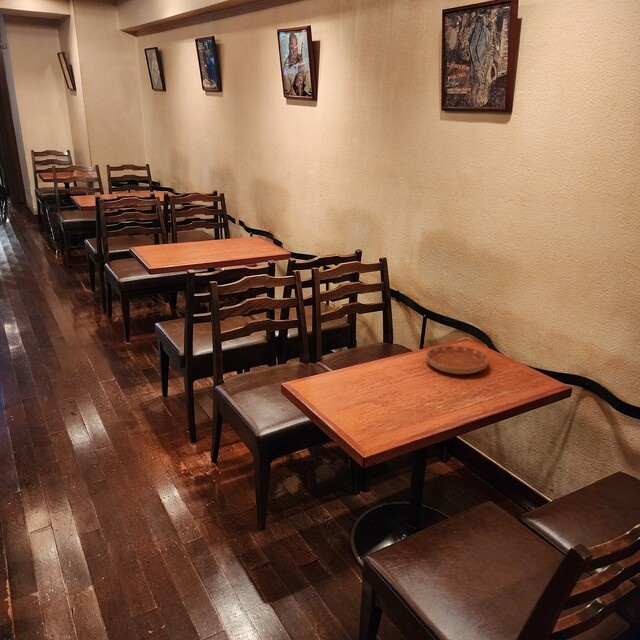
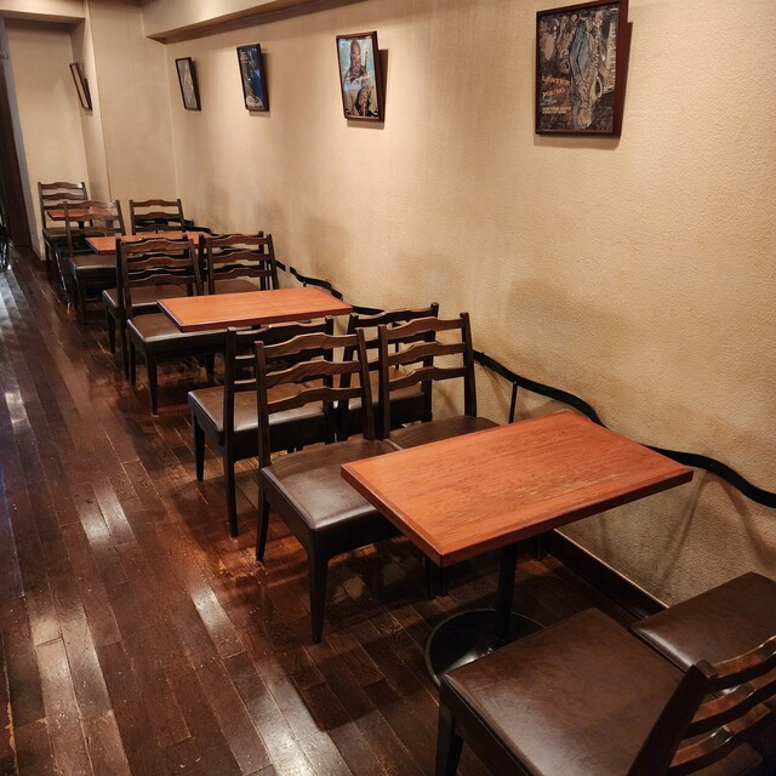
- saucer [425,345,490,375]
